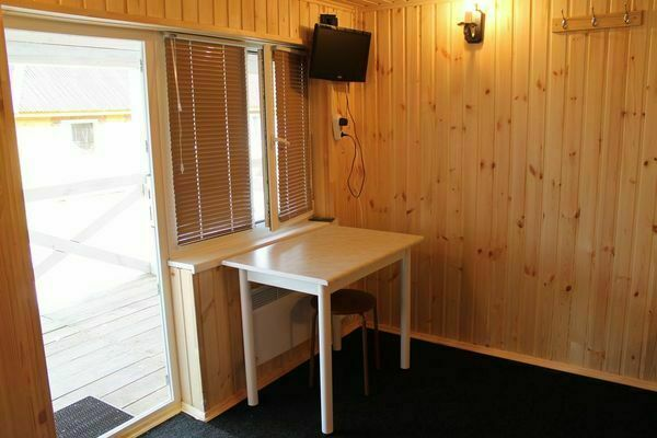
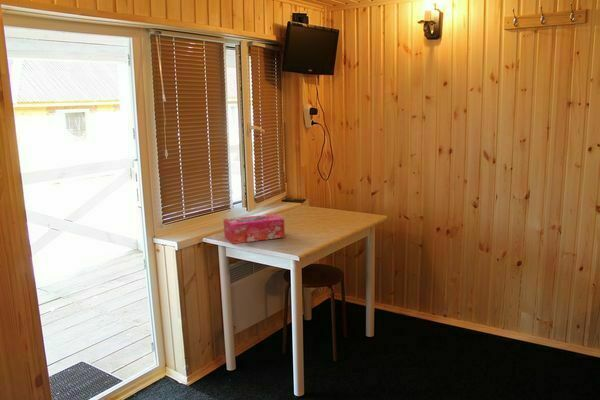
+ tissue box [222,213,286,245]
